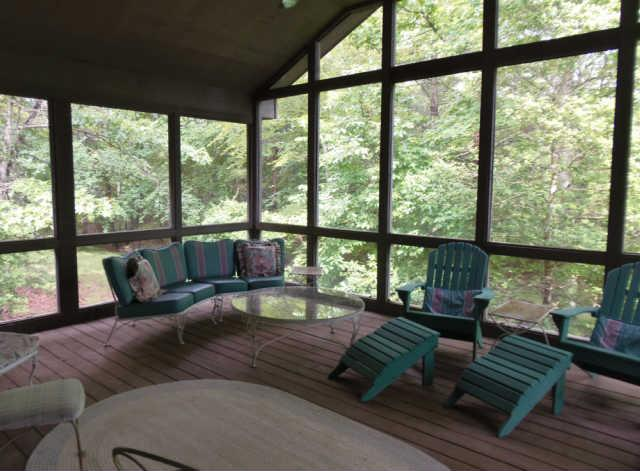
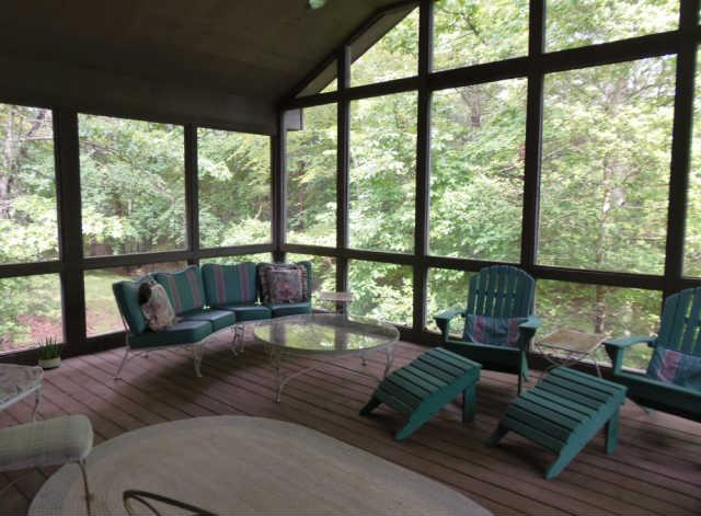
+ potted plant [30,333,70,370]
